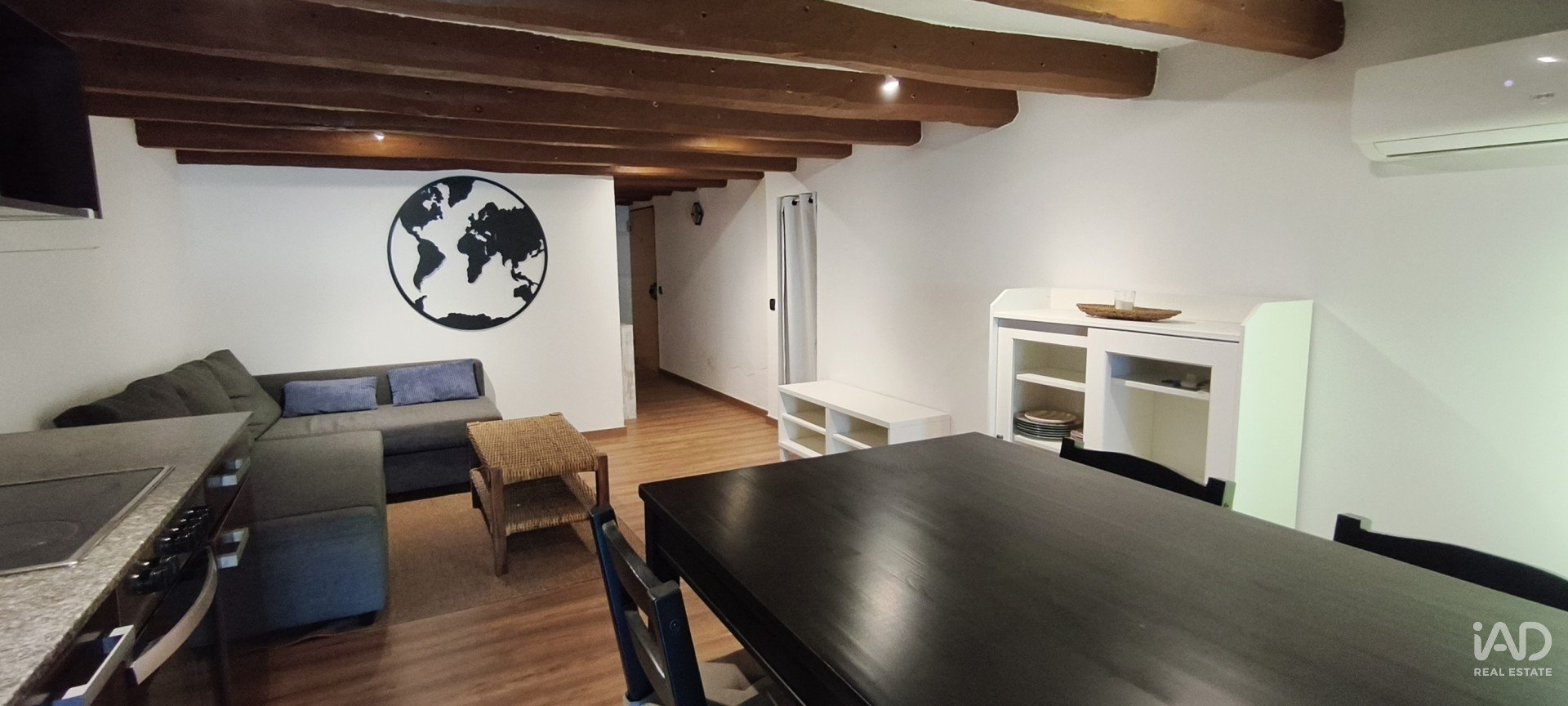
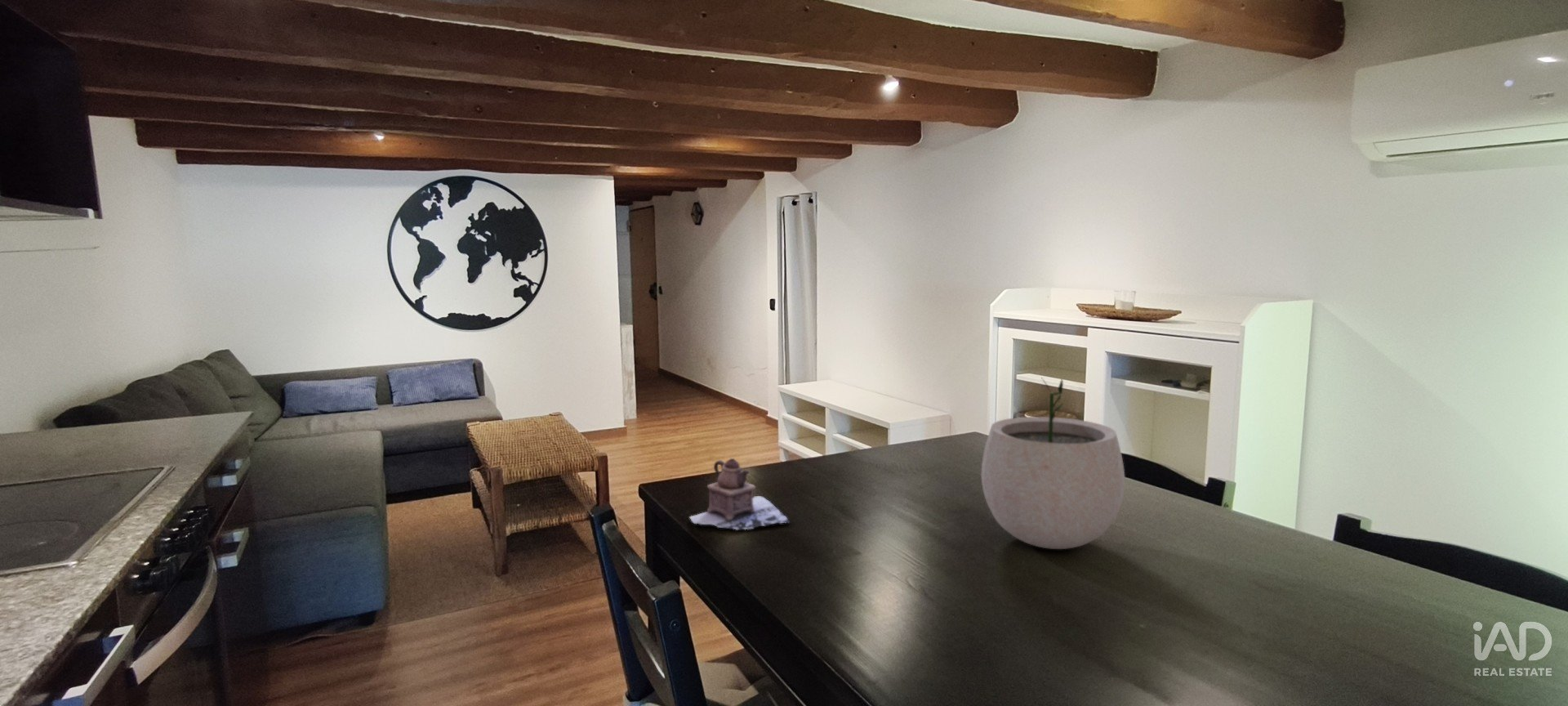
+ teapot [688,458,791,531]
+ plant pot [981,378,1125,550]
